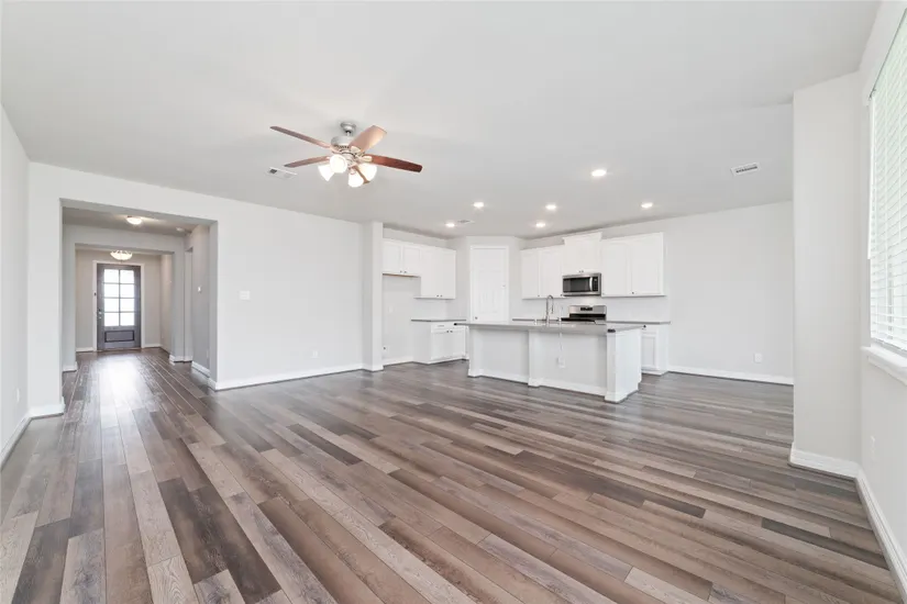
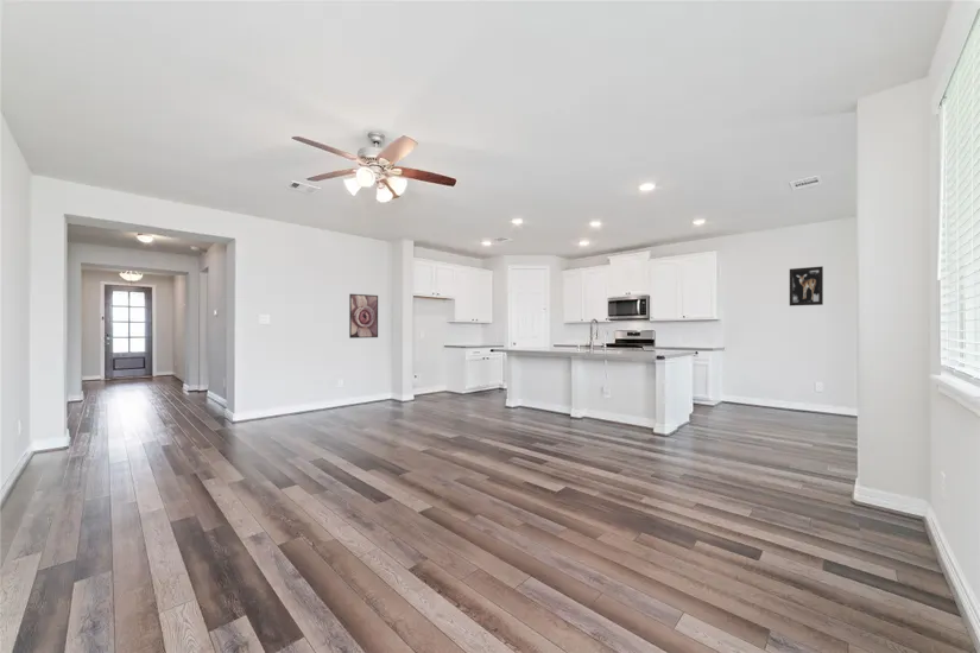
+ wall art [789,266,824,308]
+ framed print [348,293,379,340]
